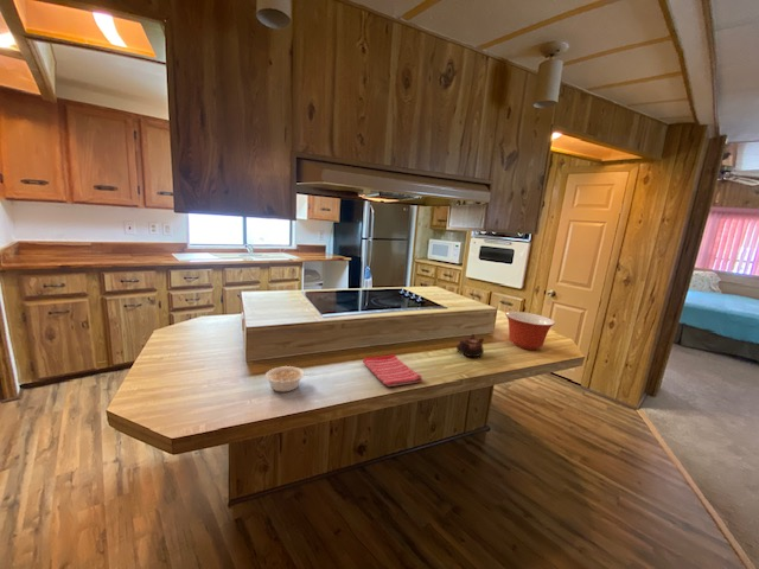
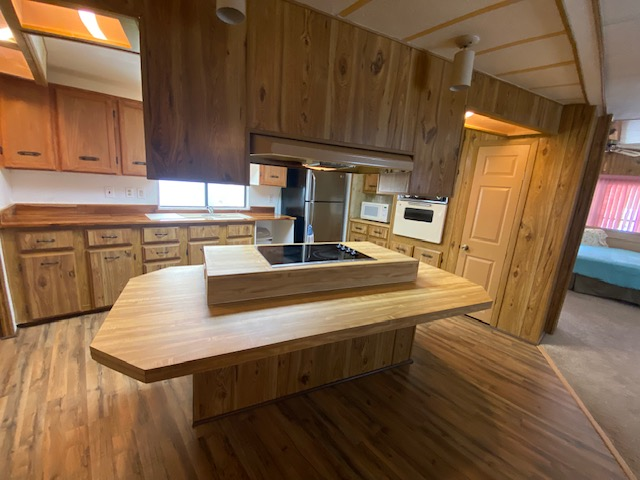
- teapot [455,333,485,358]
- mixing bowl [504,311,556,351]
- legume [264,365,311,392]
- dish towel [362,353,423,388]
